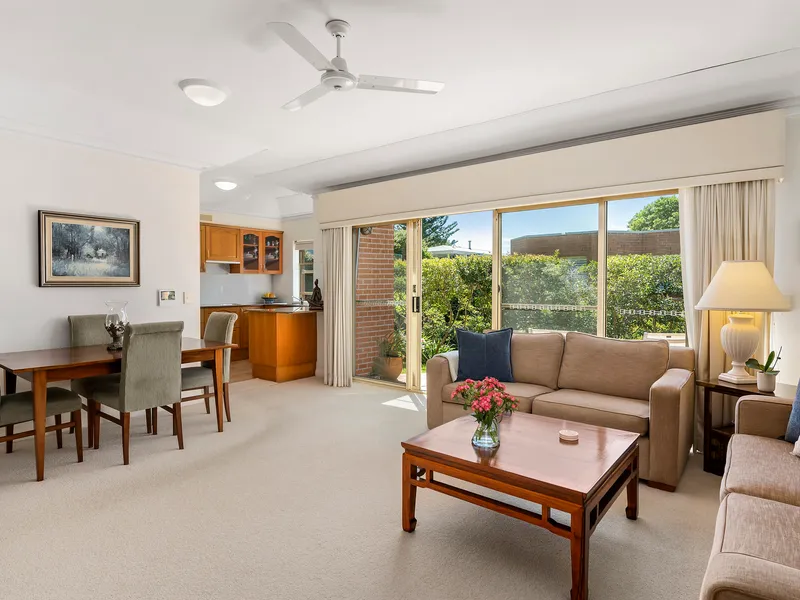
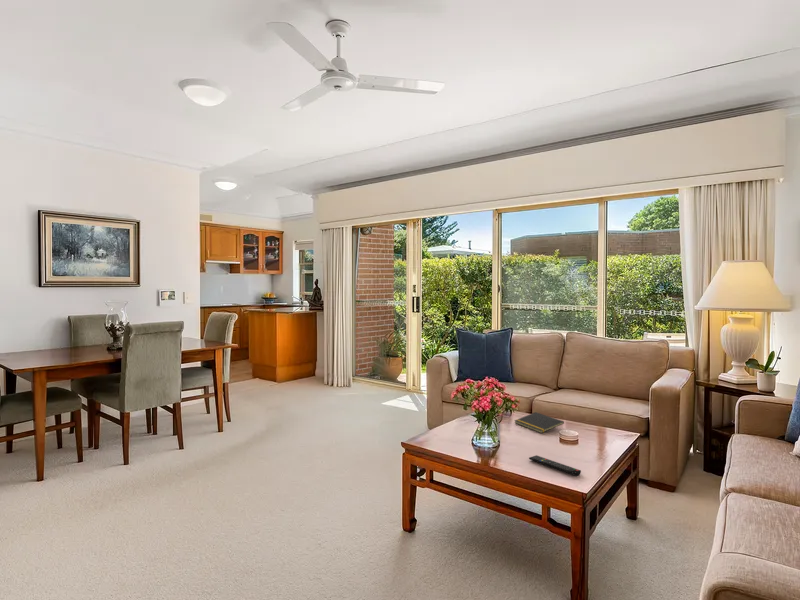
+ remote control [528,454,582,477]
+ notepad [513,411,565,434]
